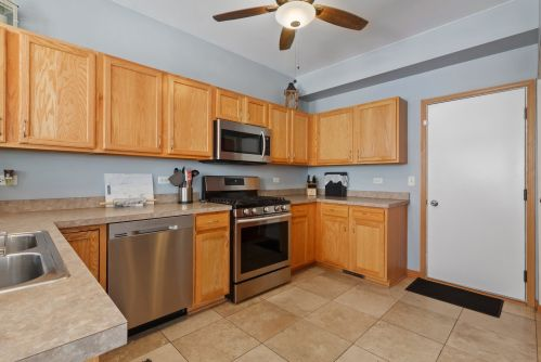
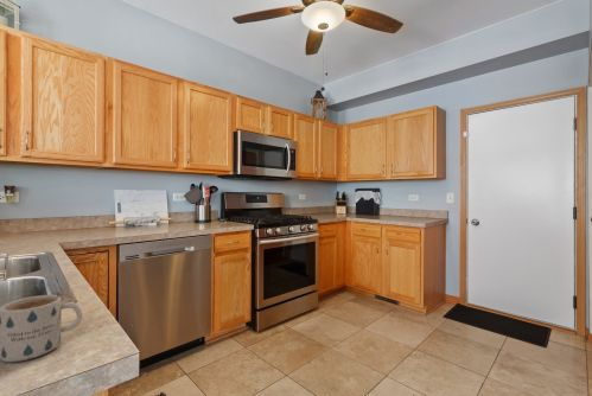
+ mug [0,294,83,363]
